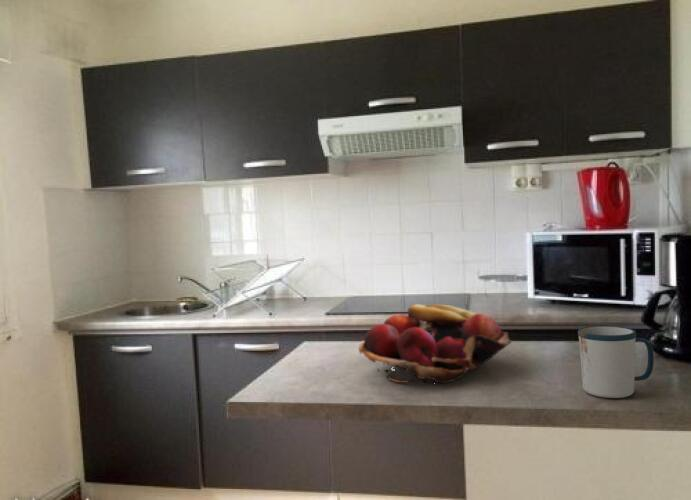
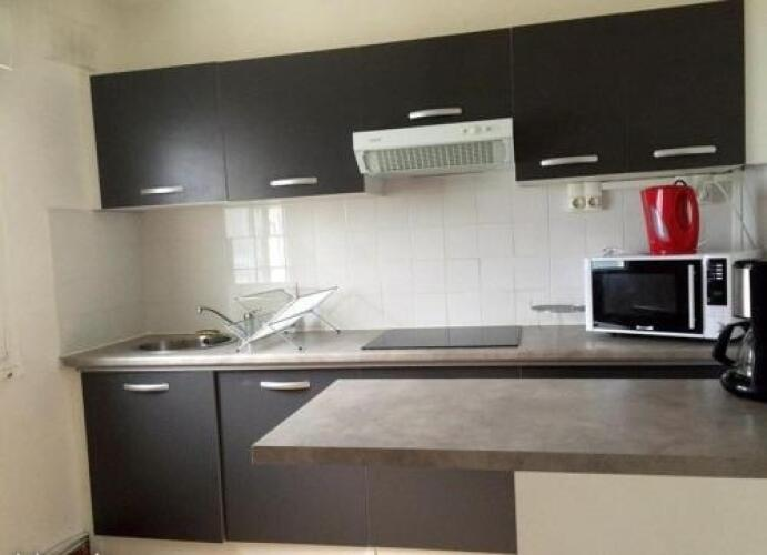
- fruit basket [358,304,512,384]
- mug [577,325,655,399]
